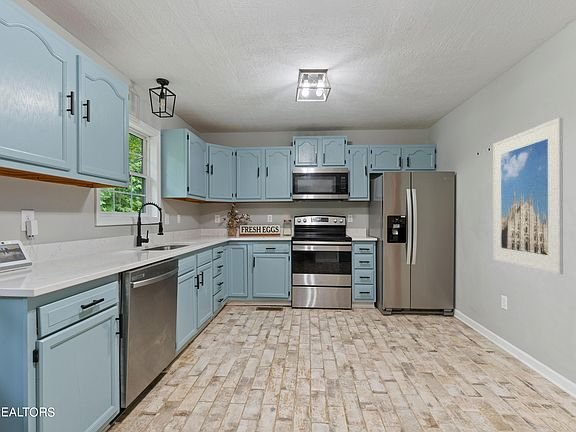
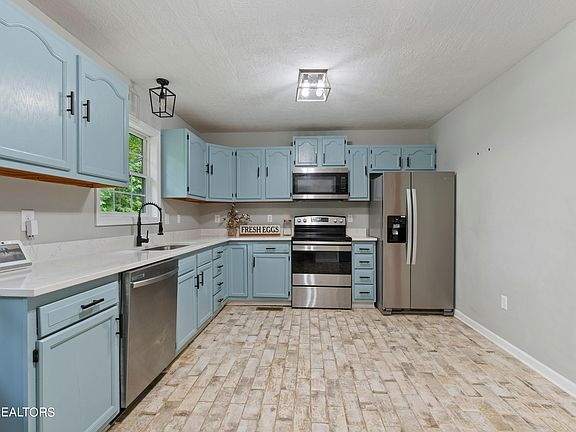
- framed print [492,117,564,275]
